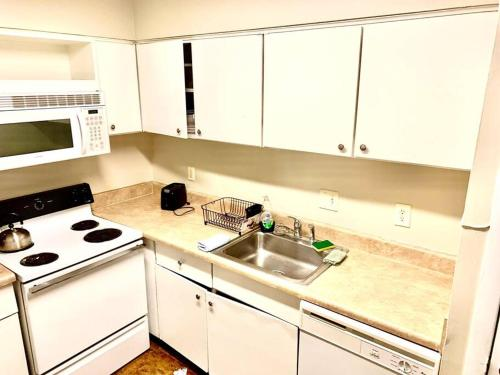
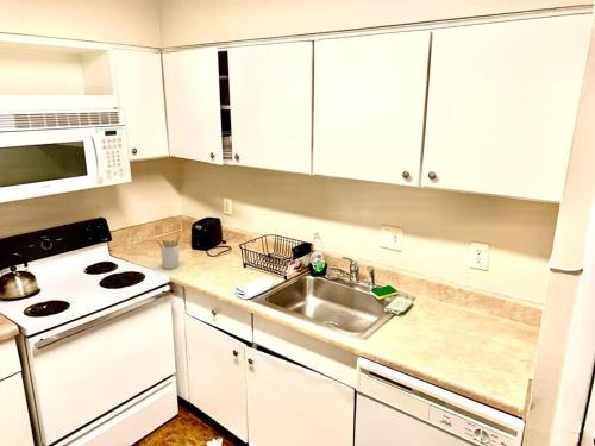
+ utensil holder [155,233,181,270]
